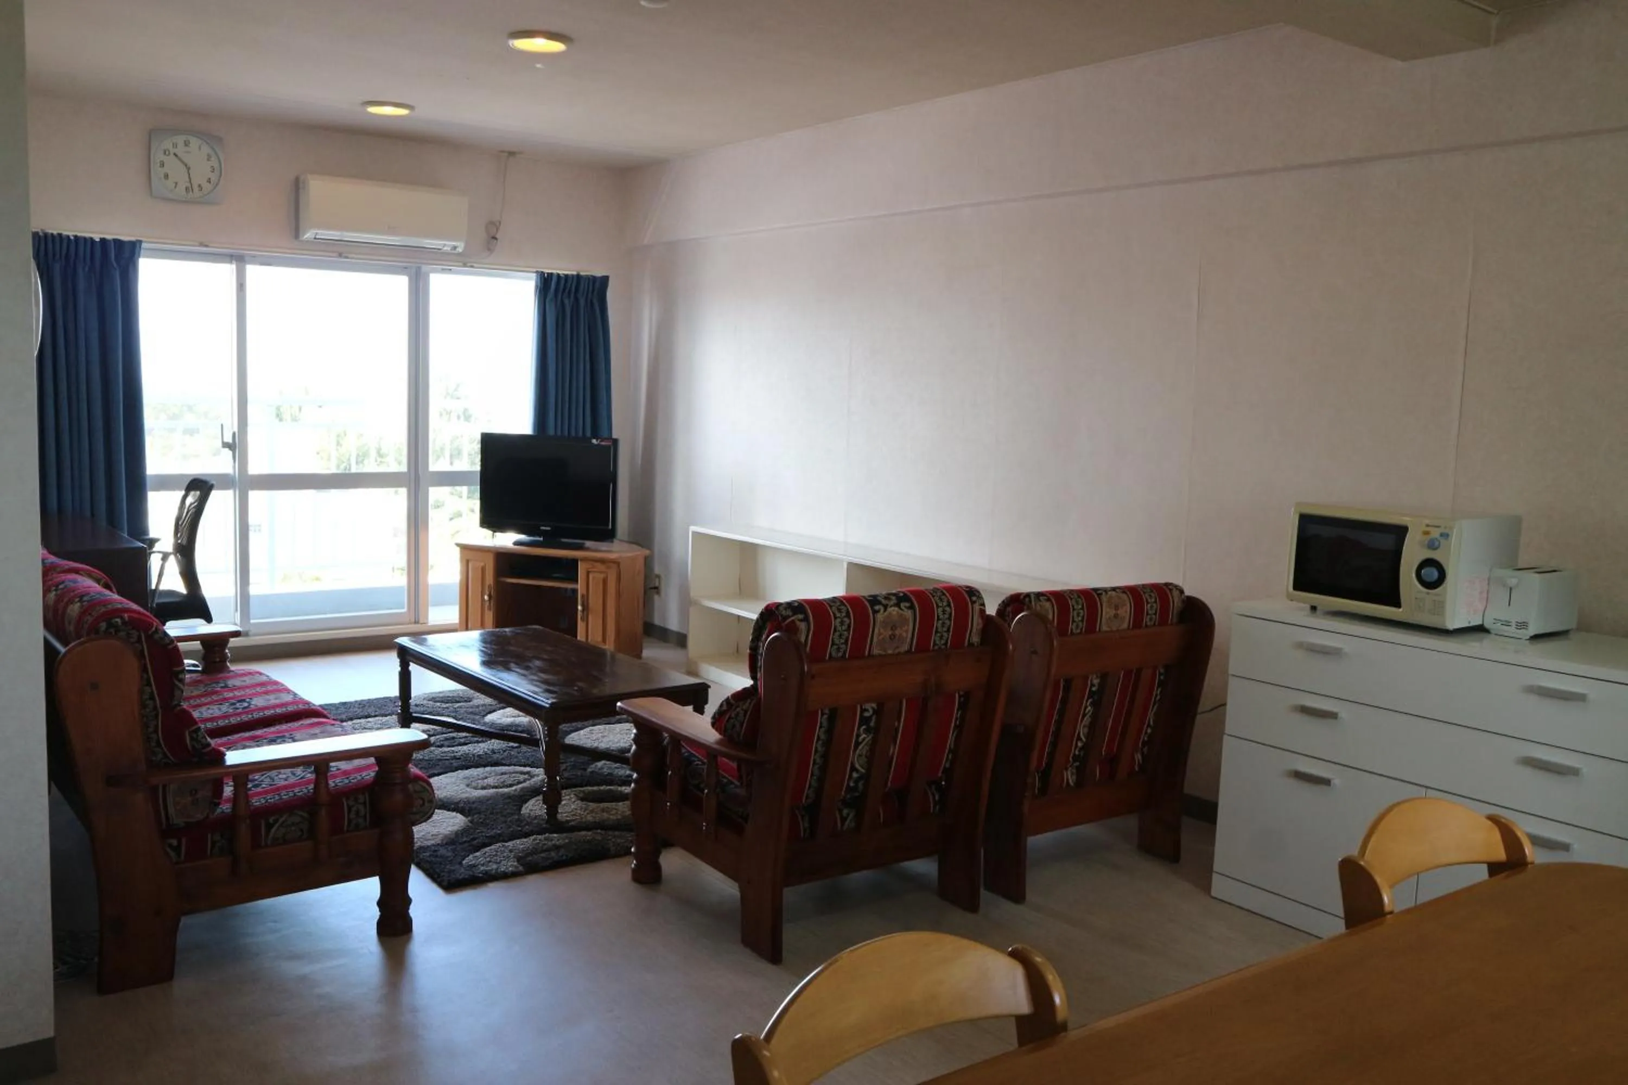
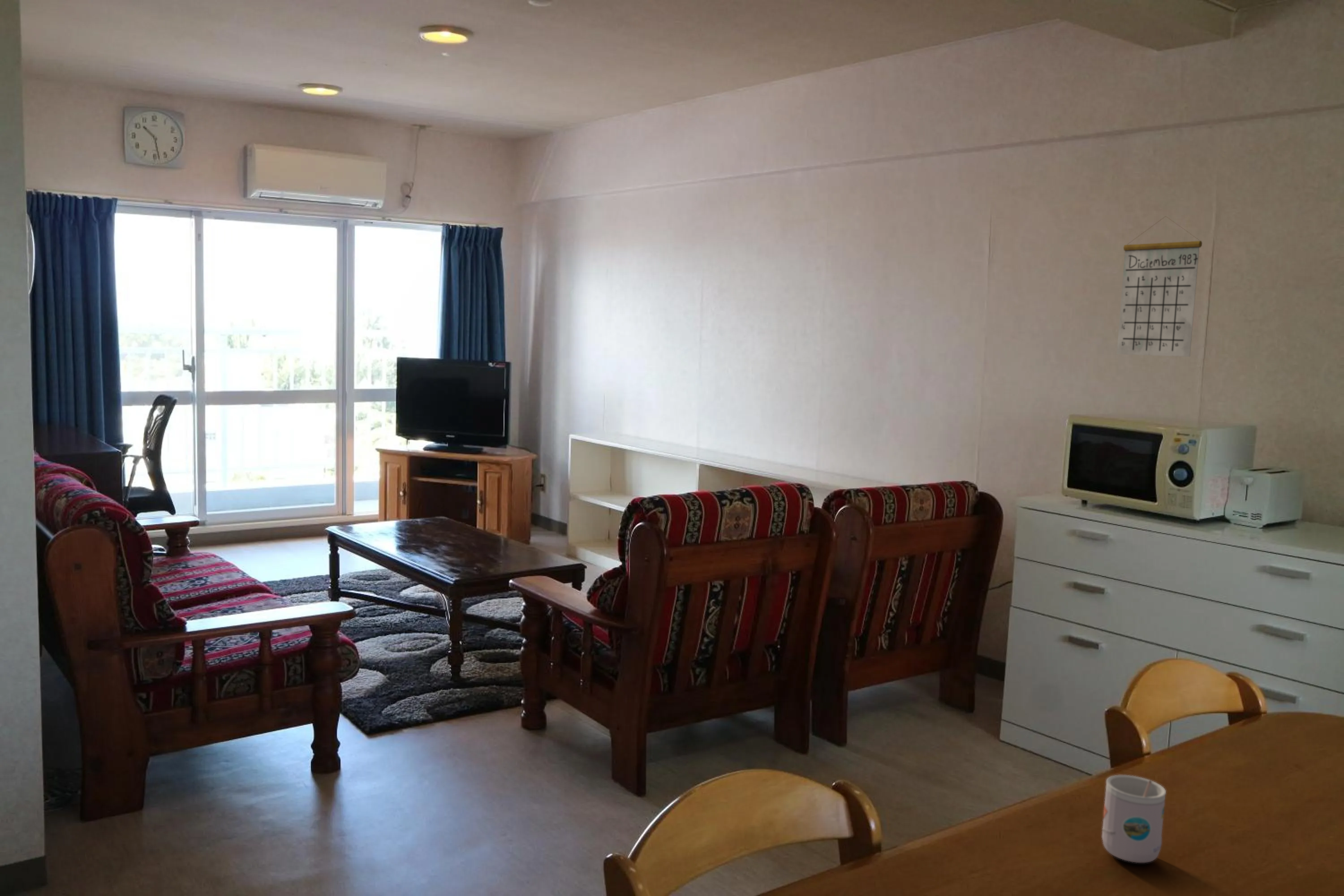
+ calendar [1116,215,1202,357]
+ mug [1102,775,1167,863]
